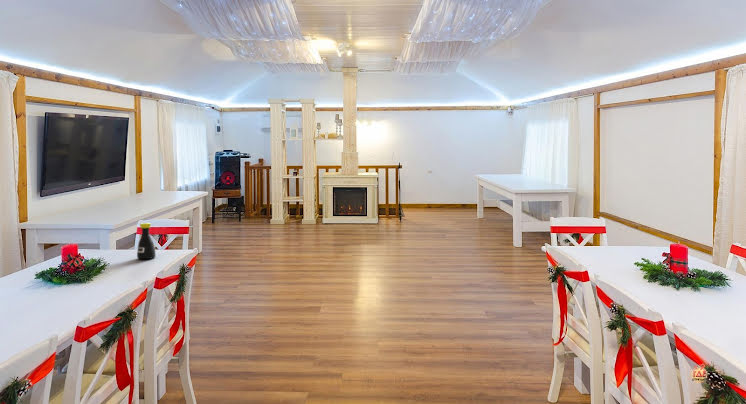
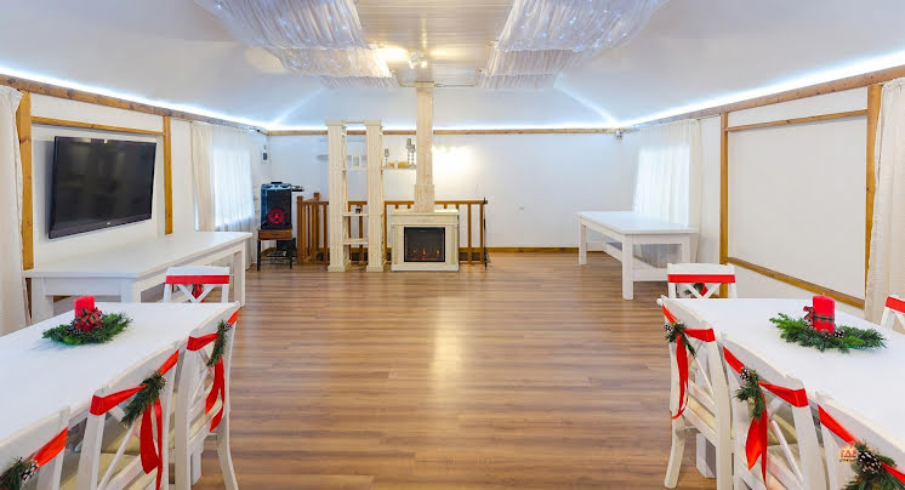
- bottle [136,222,156,260]
